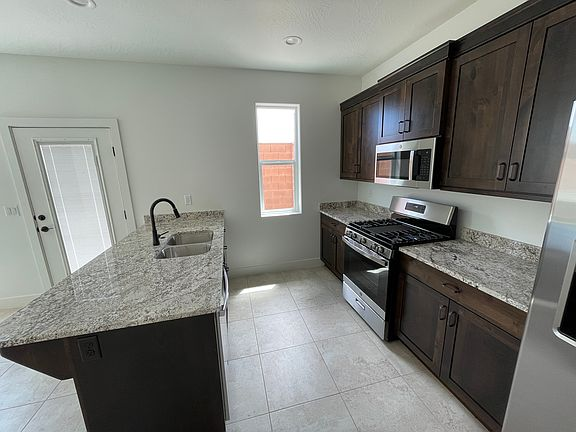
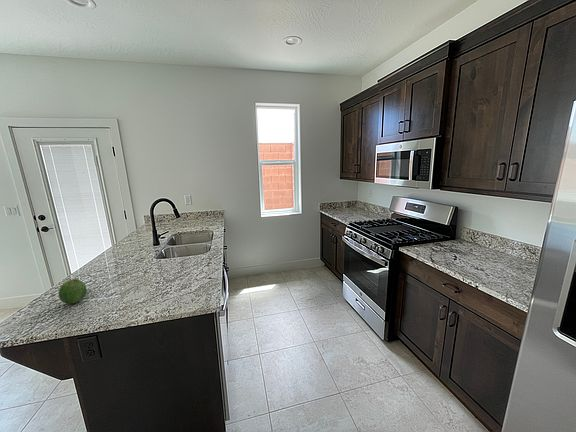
+ fruit [58,278,88,305]
